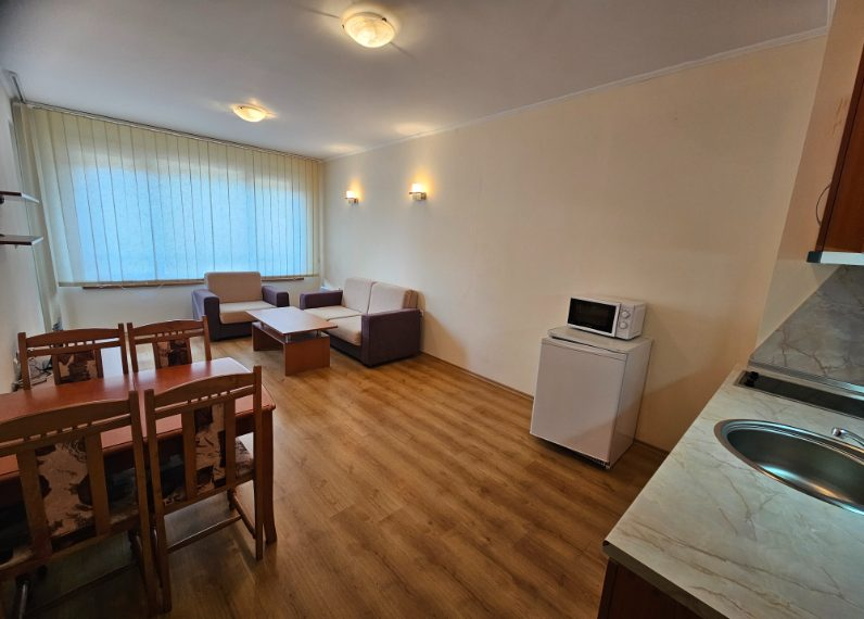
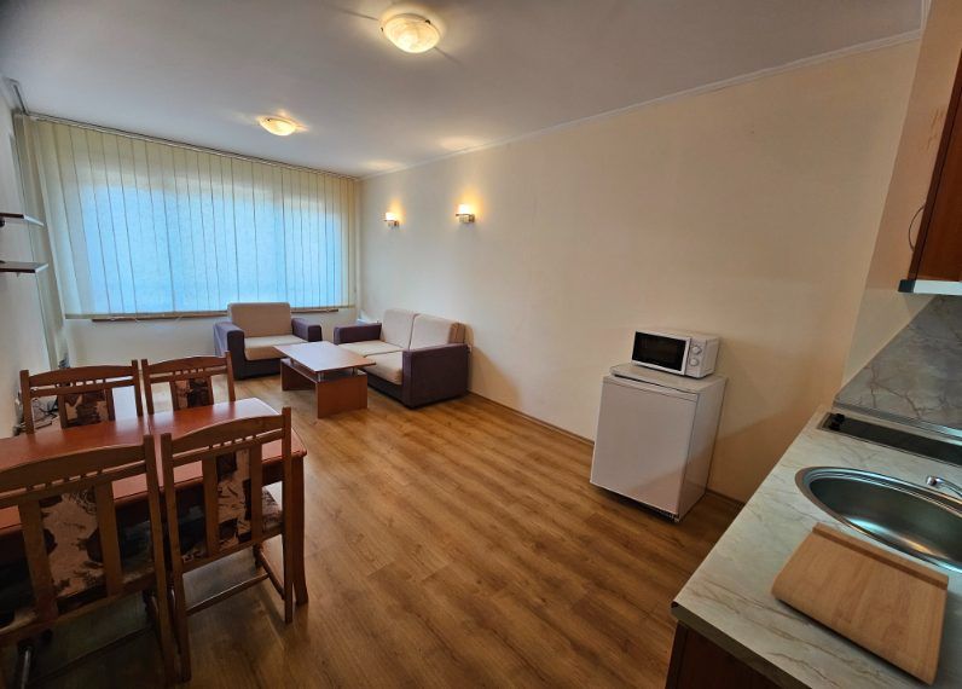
+ cutting board [770,521,950,685]
